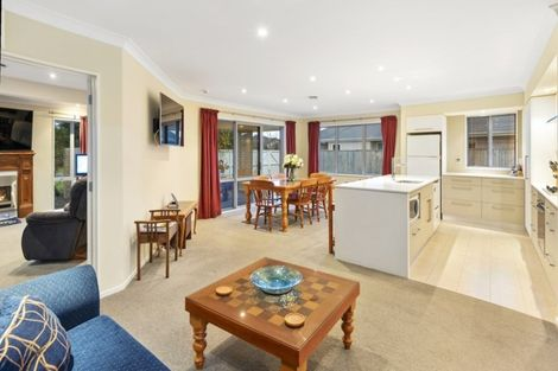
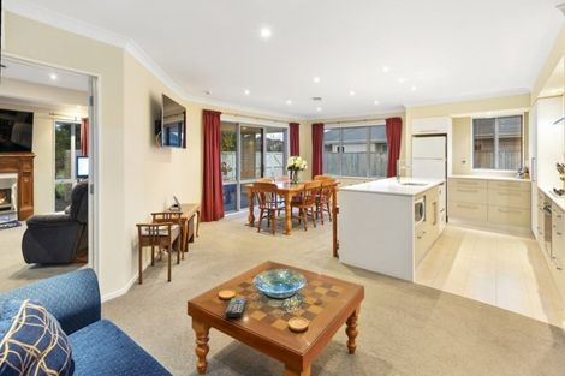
+ remote control [224,297,248,318]
